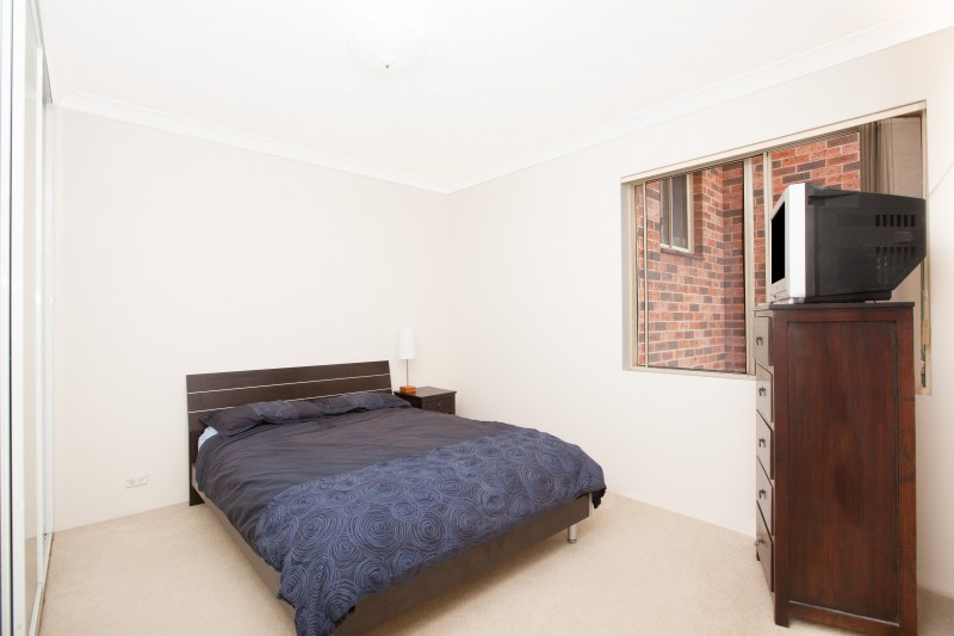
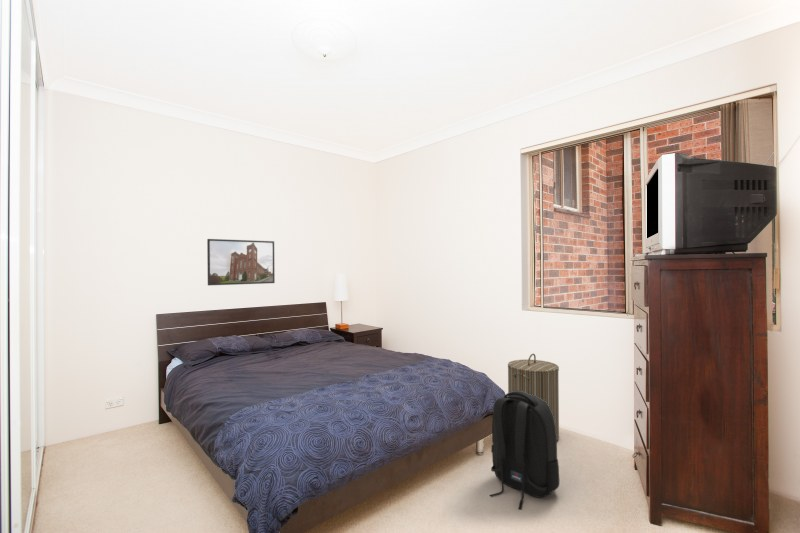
+ laundry hamper [507,353,560,441]
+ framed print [206,238,276,286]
+ backpack [489,391,560,511]
